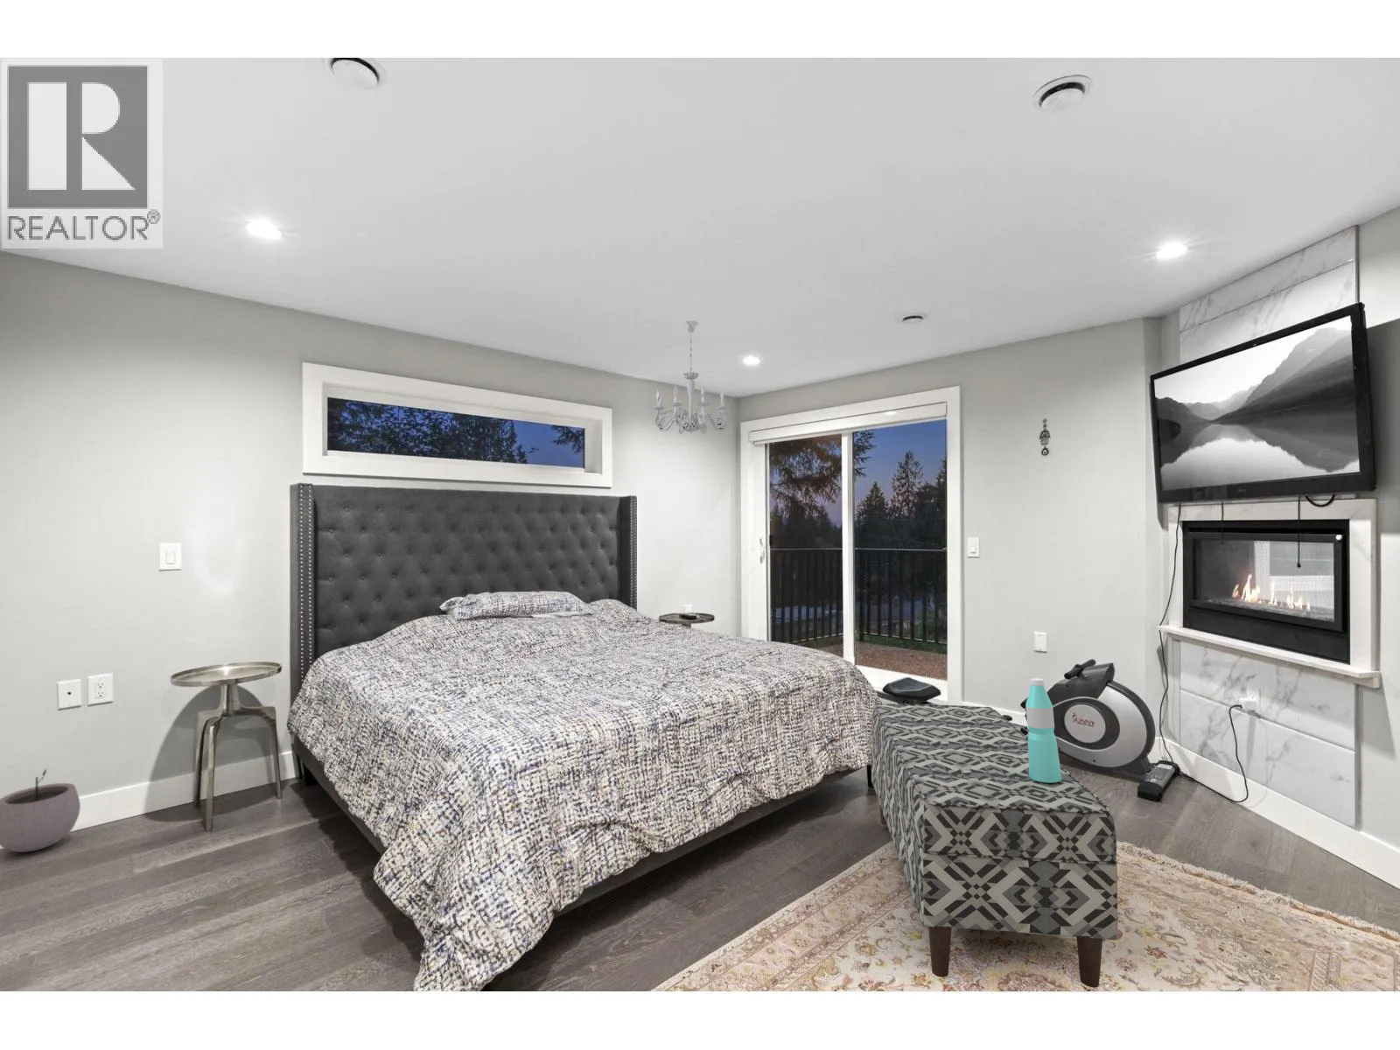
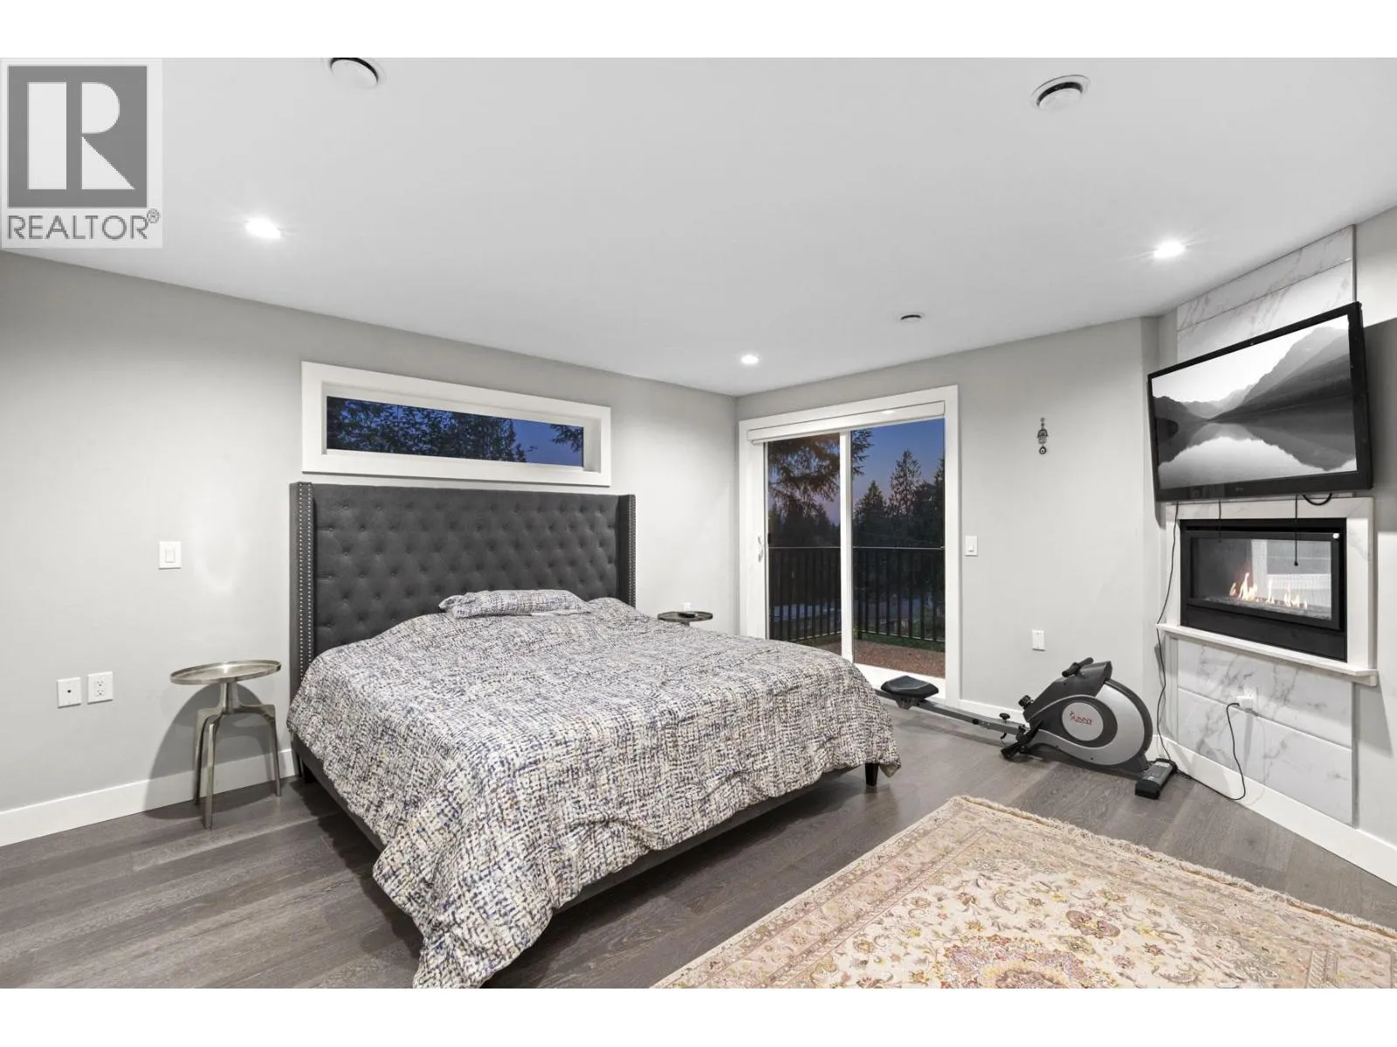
- chandelier [651,320,730,436]
- bench [871,703,1118,988]
- plant pot [0,768,82,854]
- water bottle [1024,677,1062,782]
